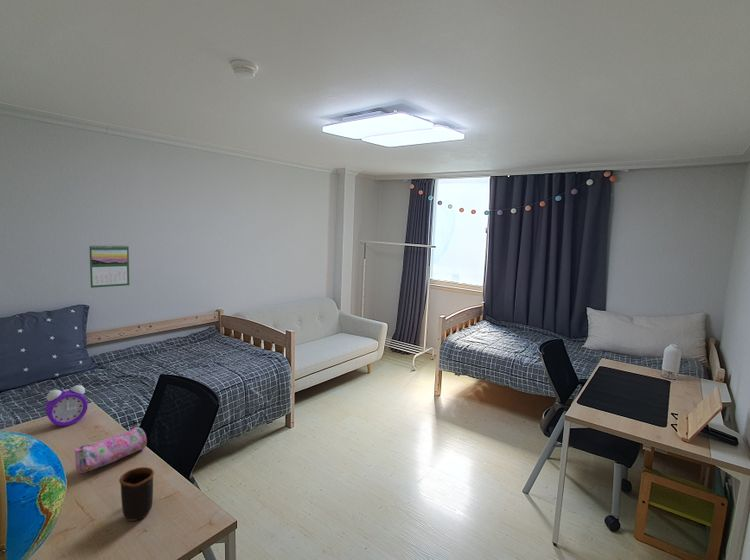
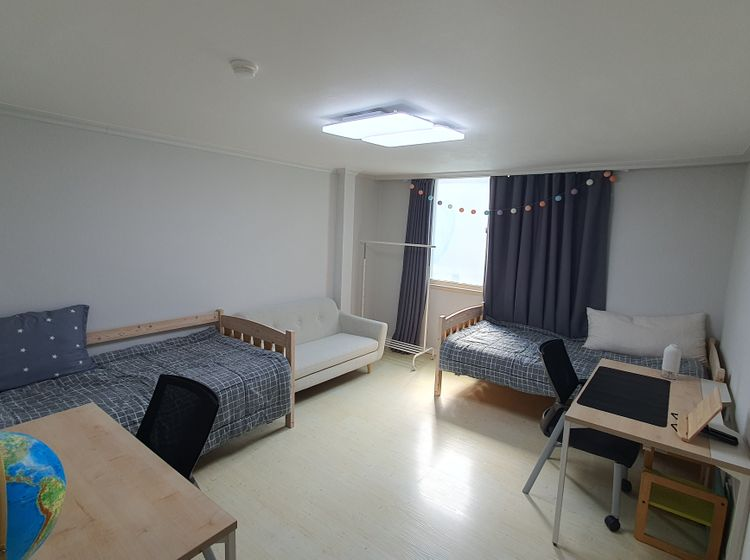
- pencil case [73,426,148,474]
- calendar [88,244,130,289]
- mug [118,466,155,522]
- alarm clock [44,384,89,427]
